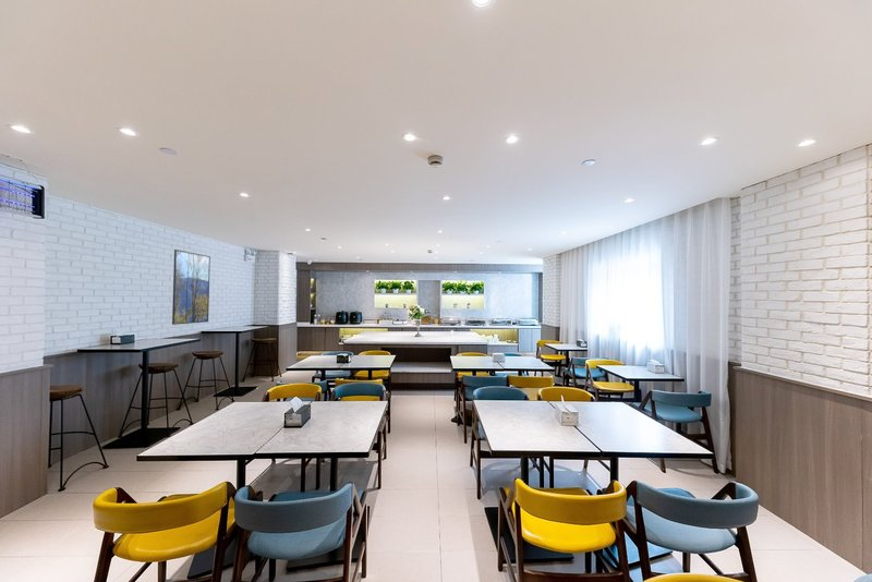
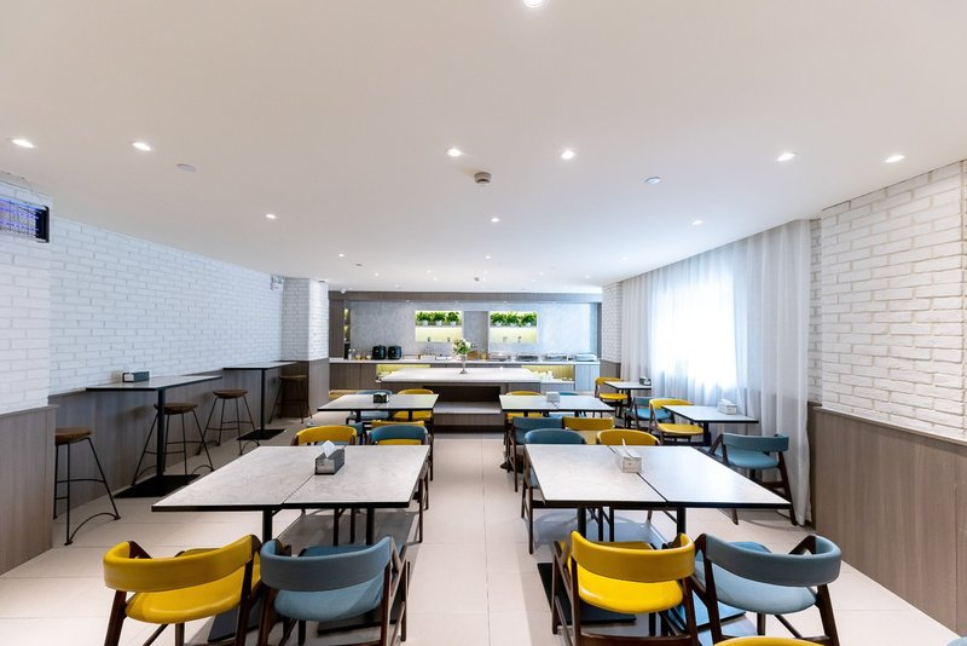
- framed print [171,248,211,326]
